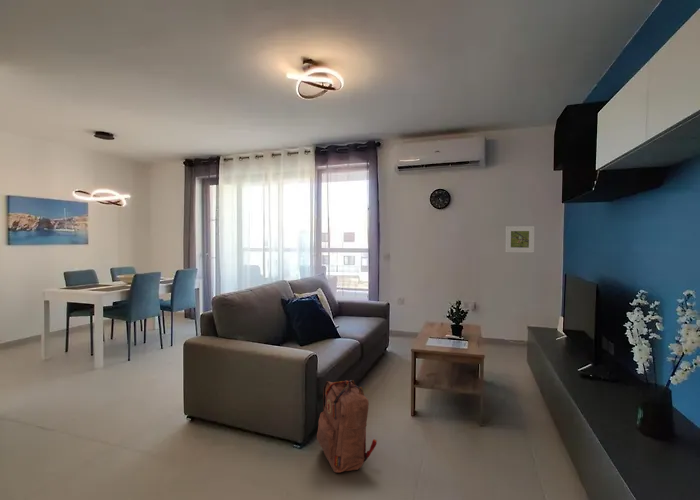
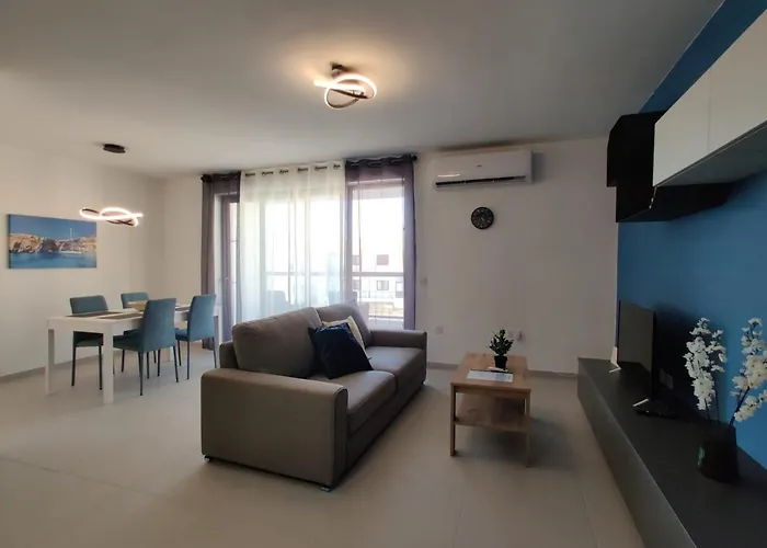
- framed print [504,225,535,253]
- backpack [316,379,378,474]
